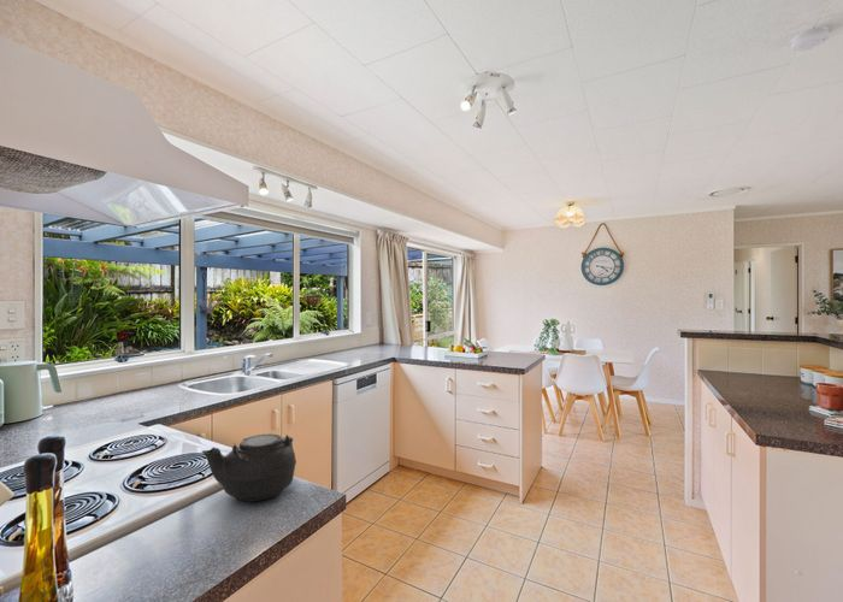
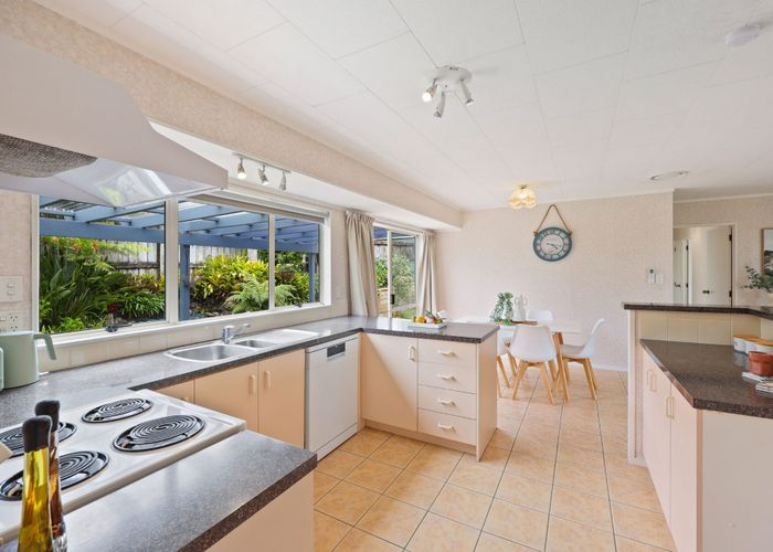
- teapot [201,433,297,503]
